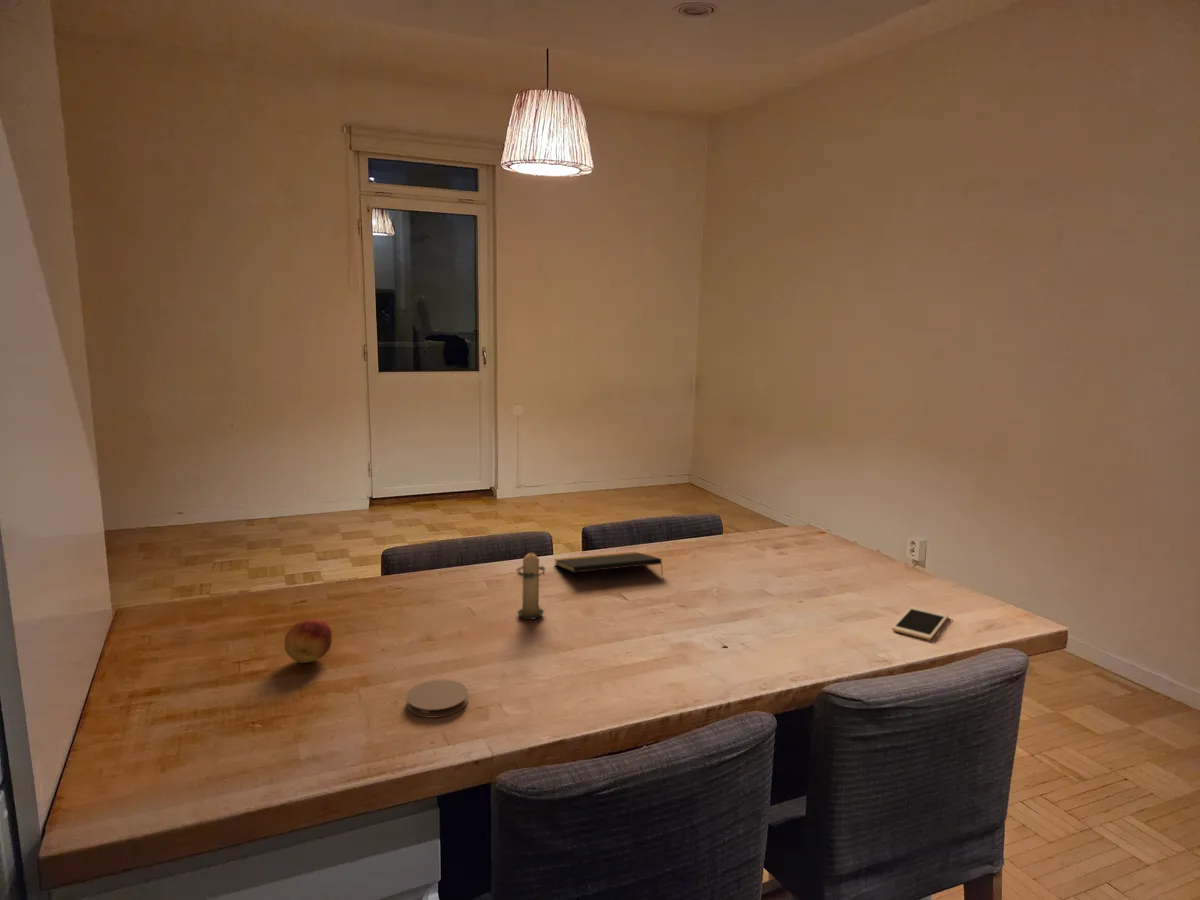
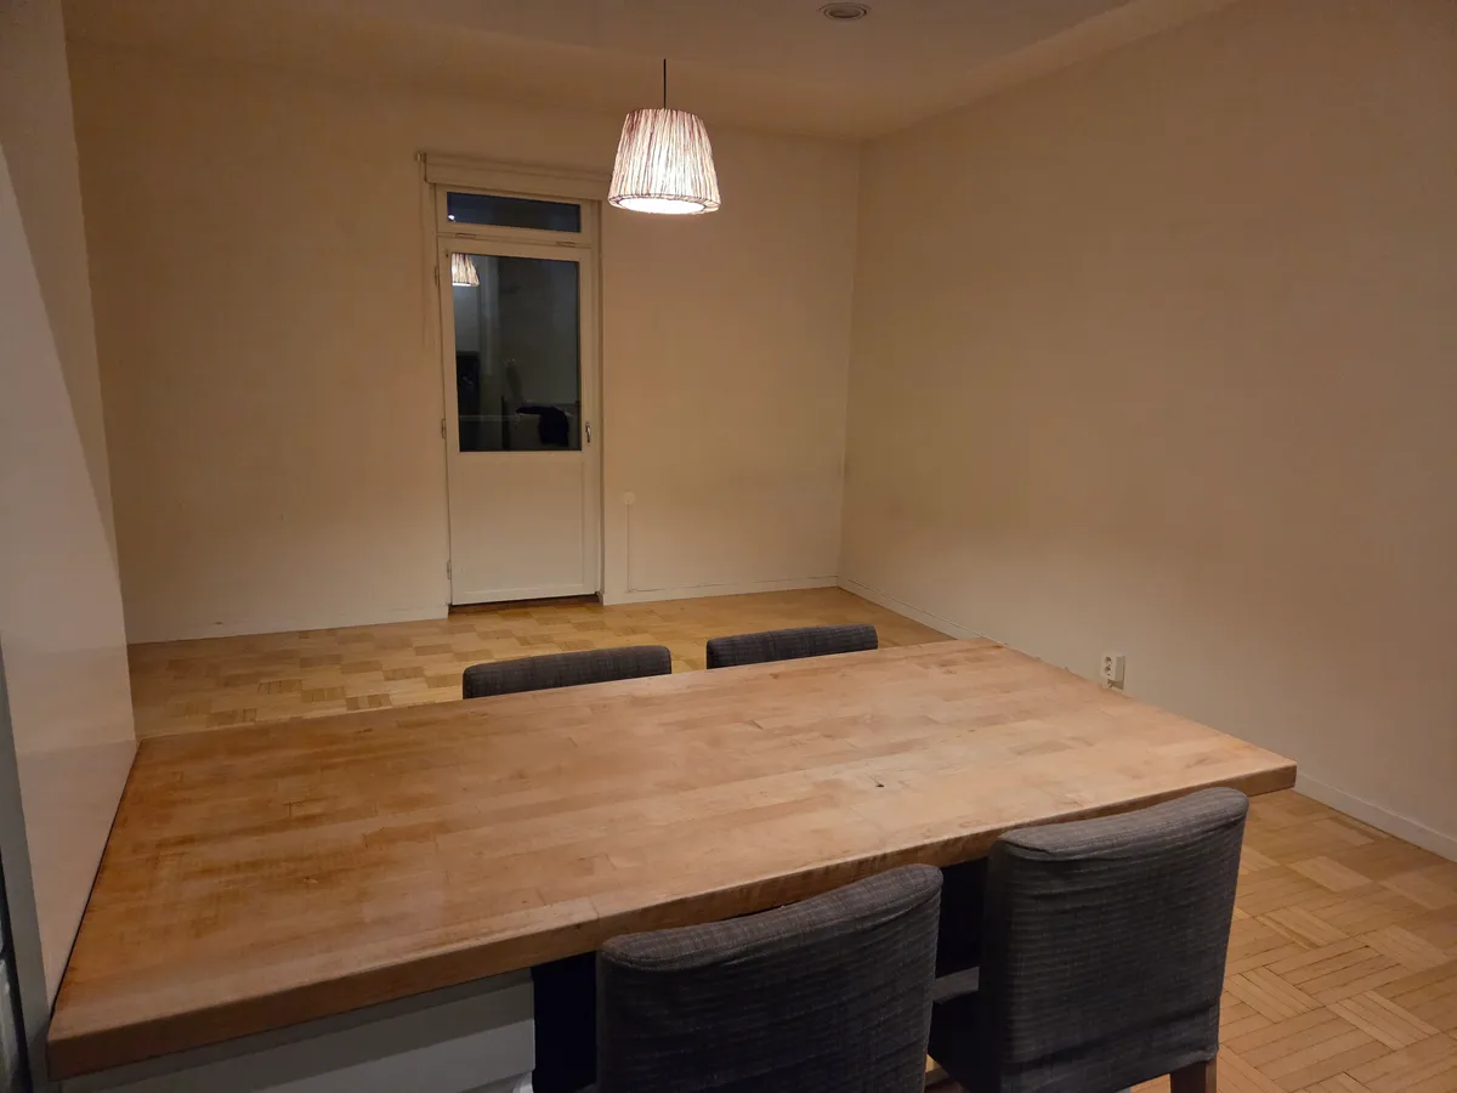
- fruit [283,617,333,664]
- cell phone [891,605,949,641]
- coaster [405,679,469,718]
- notepad [553,551,664,577]
- candle [515,548,547,620]
